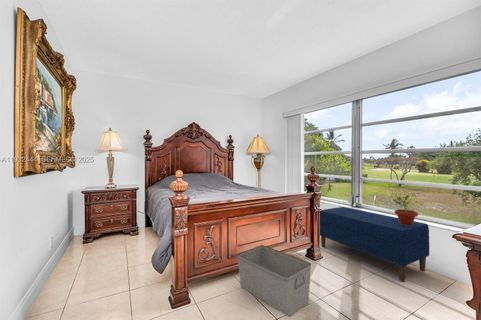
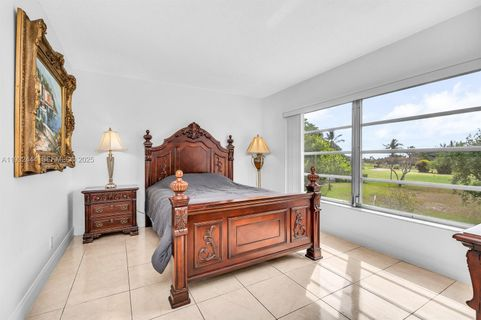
- bench [319,206,430,282]
- storage bin [236,244,312,318]
- potted plant [392,195,419,226]
